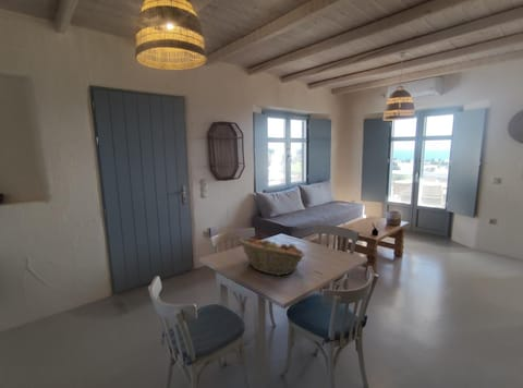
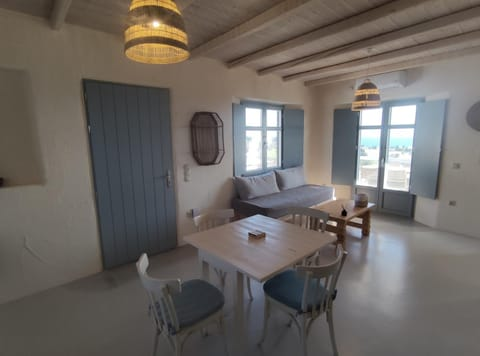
- fruit basket [238,237,306,277]
